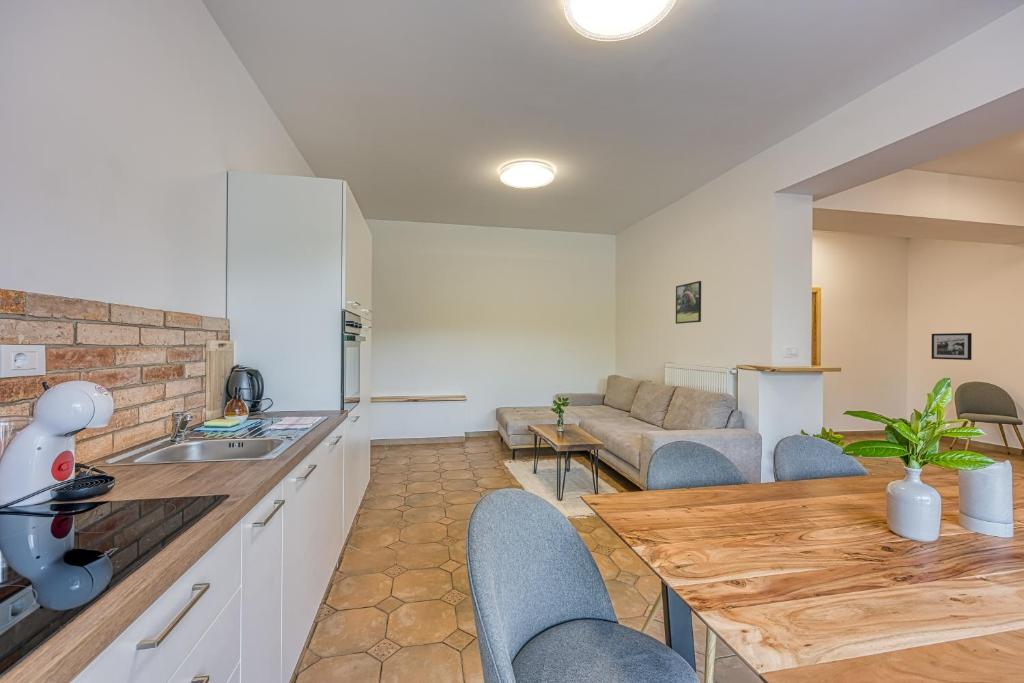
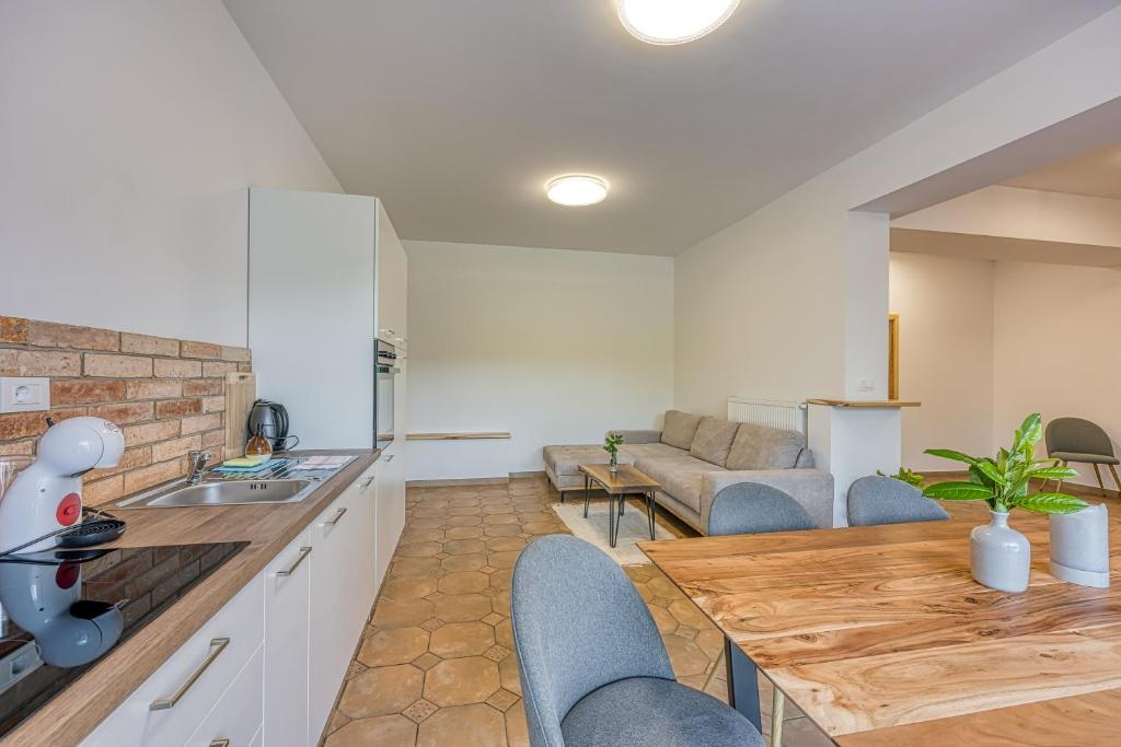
- picture frame [931,332,973,361]
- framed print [675,280,702,325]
